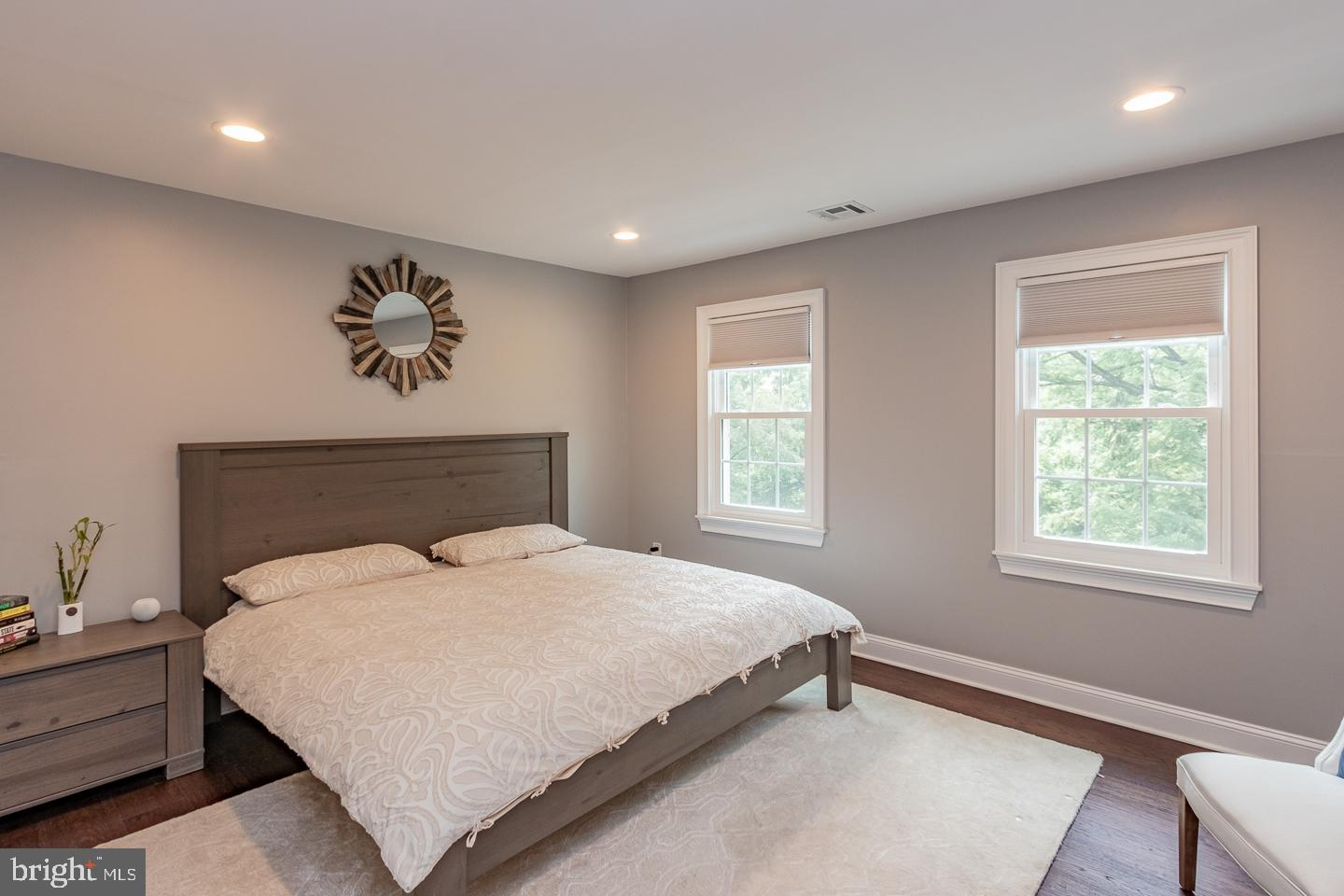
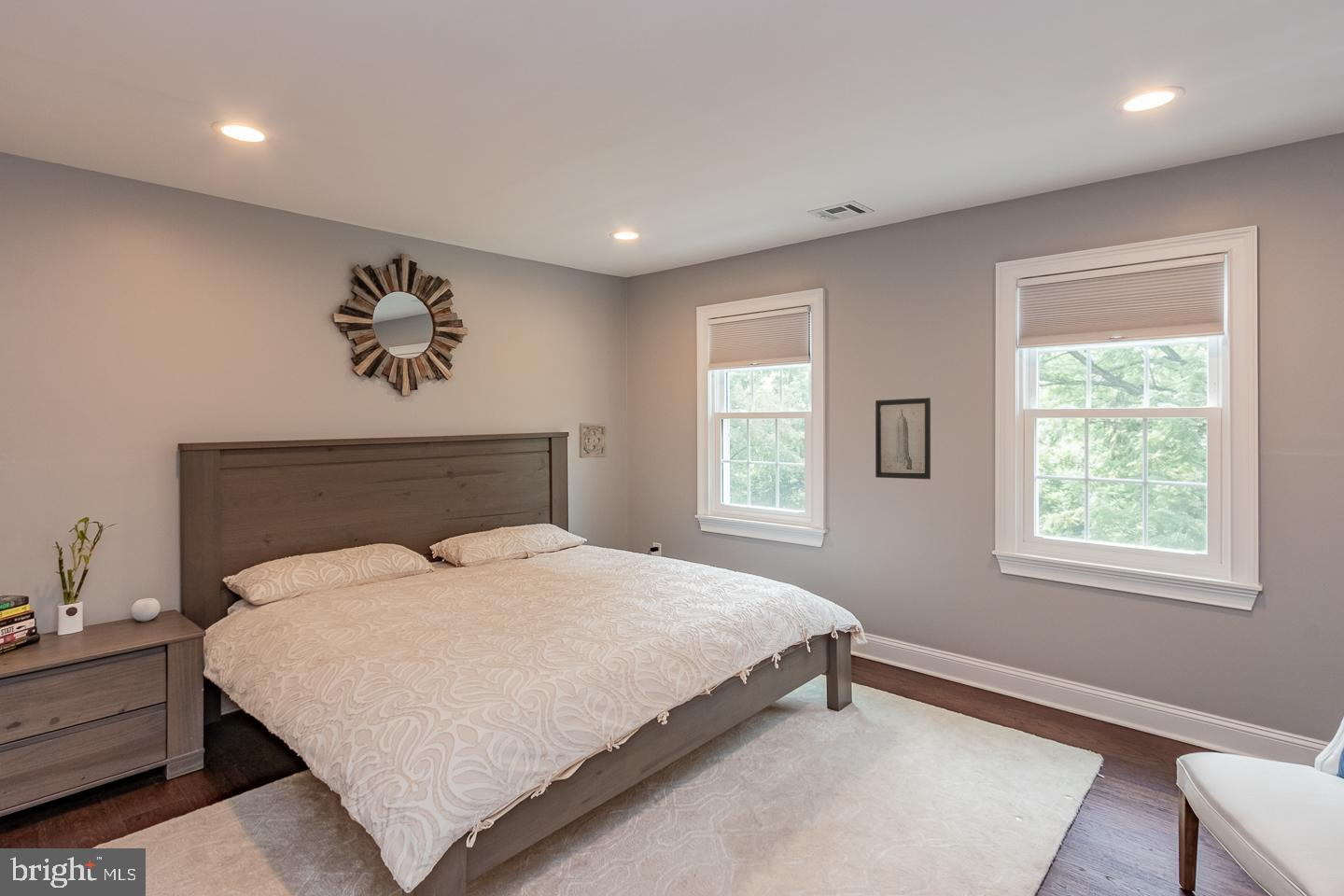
+ wall ornament [578,422,608,459]
+ wall art [875,397,931,480]
